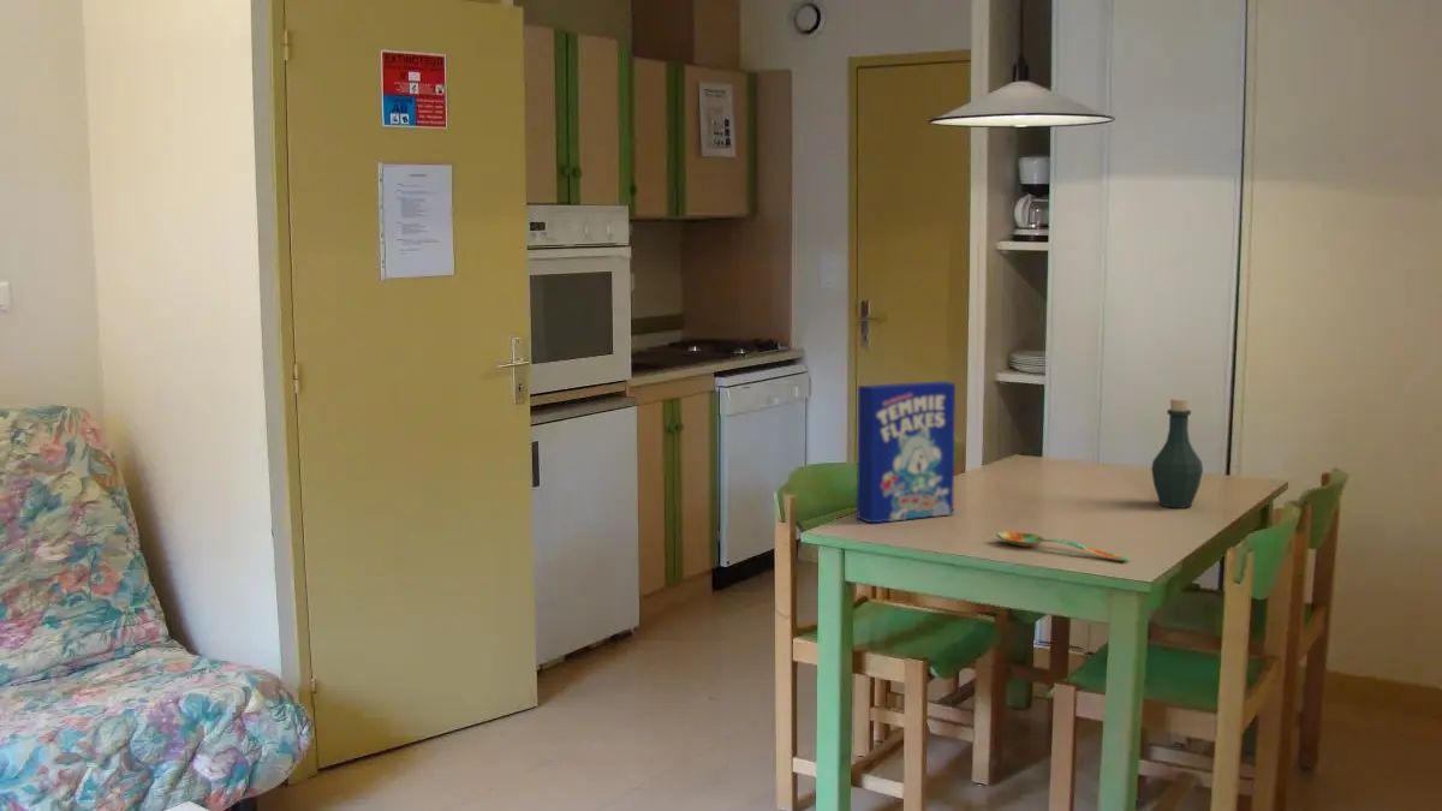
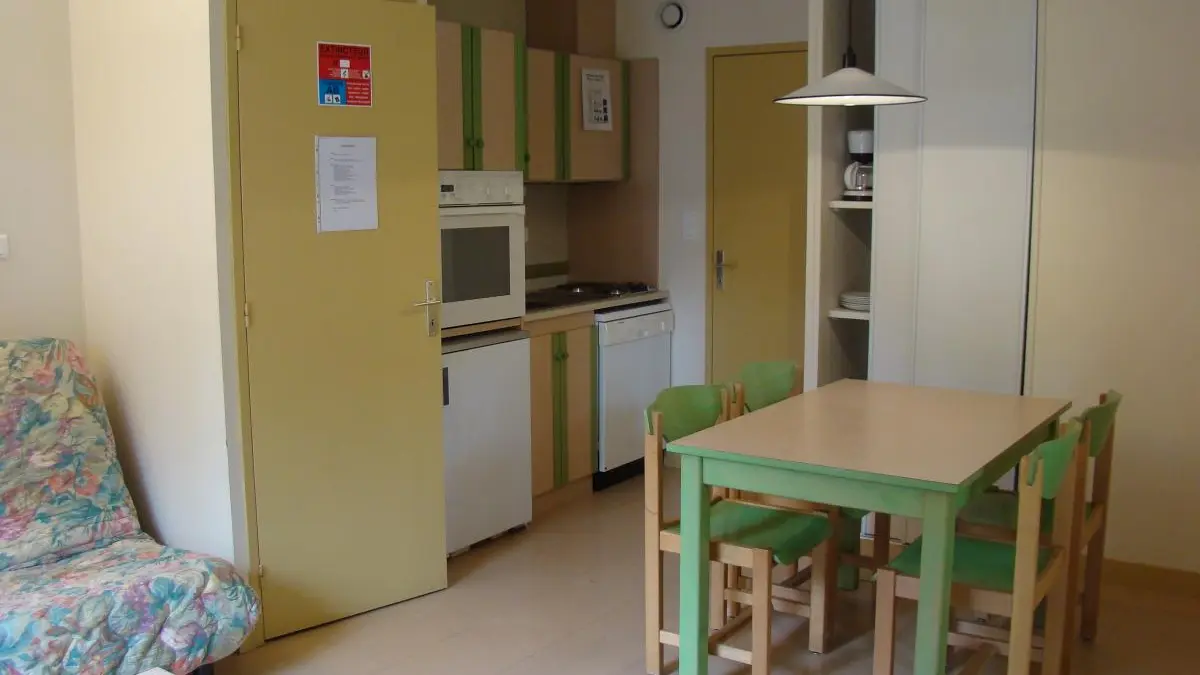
- bottle [1150,396,1204,509]
- spoon [995,531,1131,562]
- cereal box [856,380,957,524]
